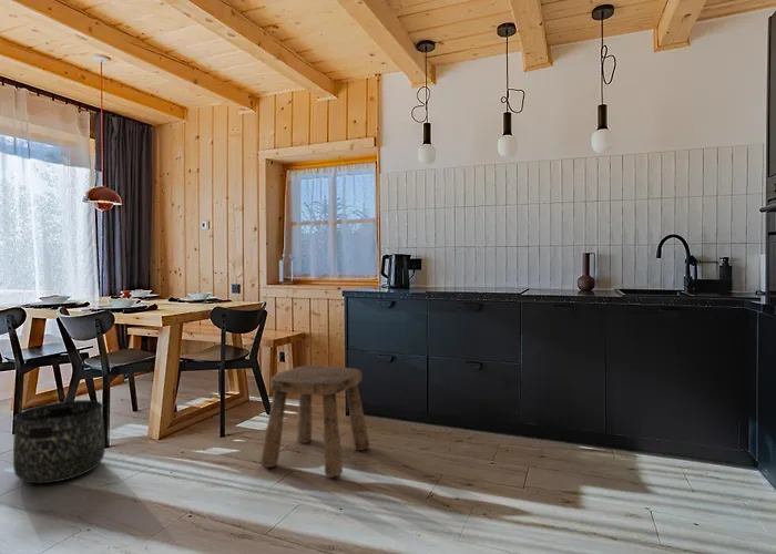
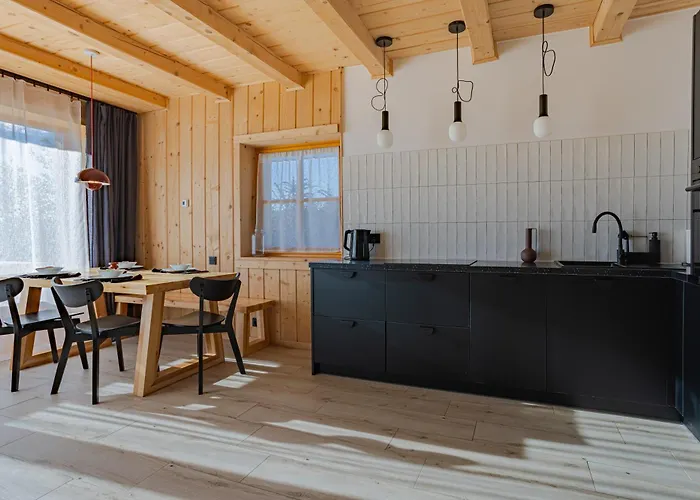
- stool [259,365,370,478]
- basket [12,399,106,484]
